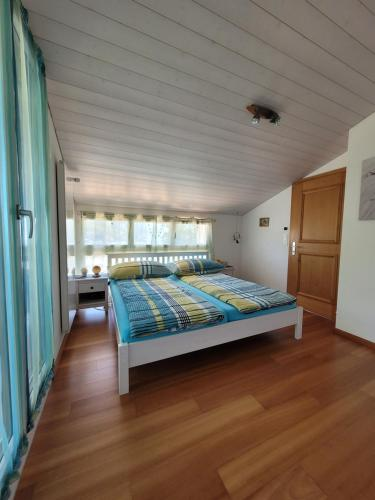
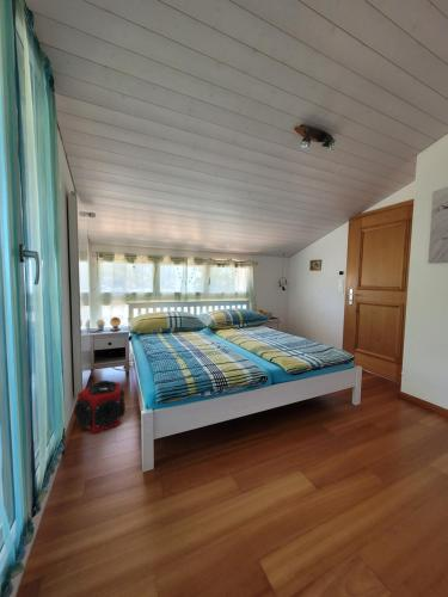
+ speaker [73,380,127,435]
